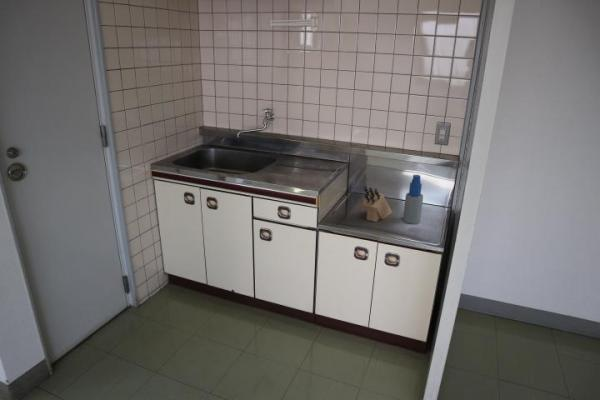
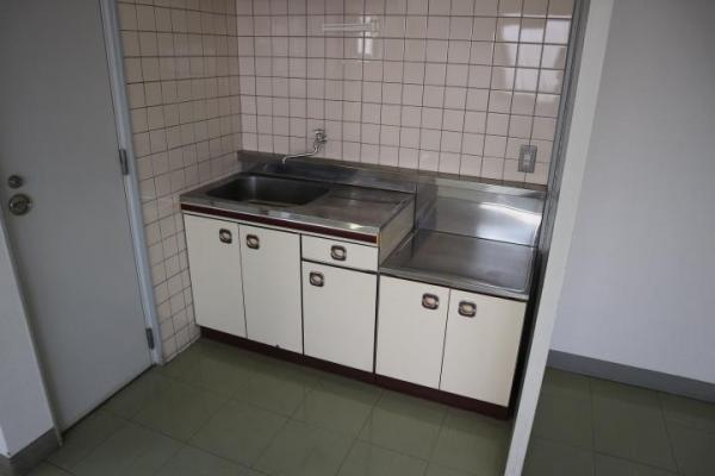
- knife block [362,185,393,223]
- spray bottle [402,174,424,225]
